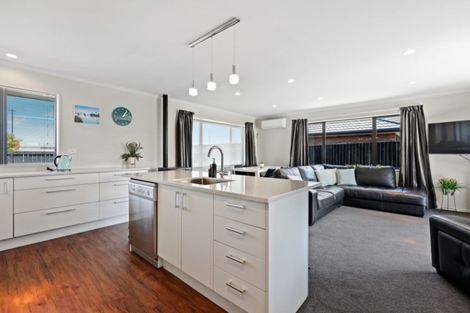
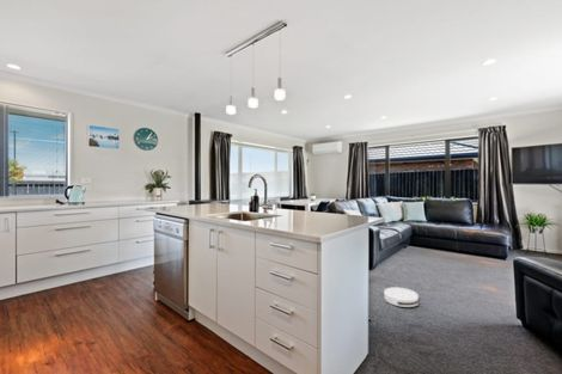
+ robot vacuum [383,287,421,308]
